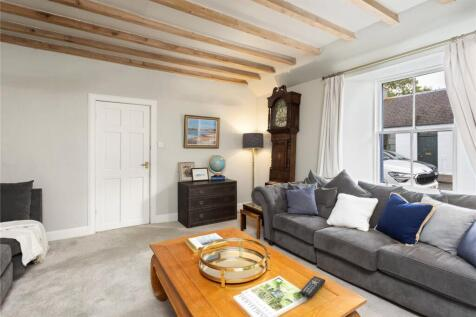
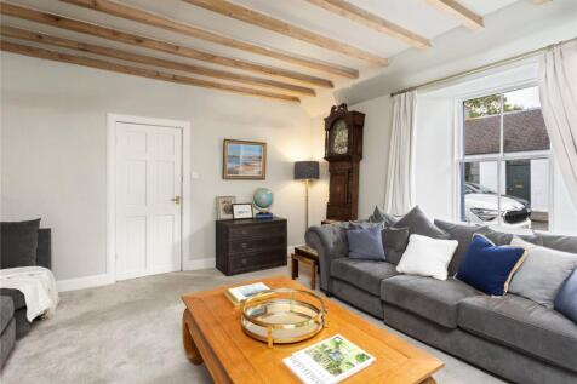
- remote control [299,275,326,299]
